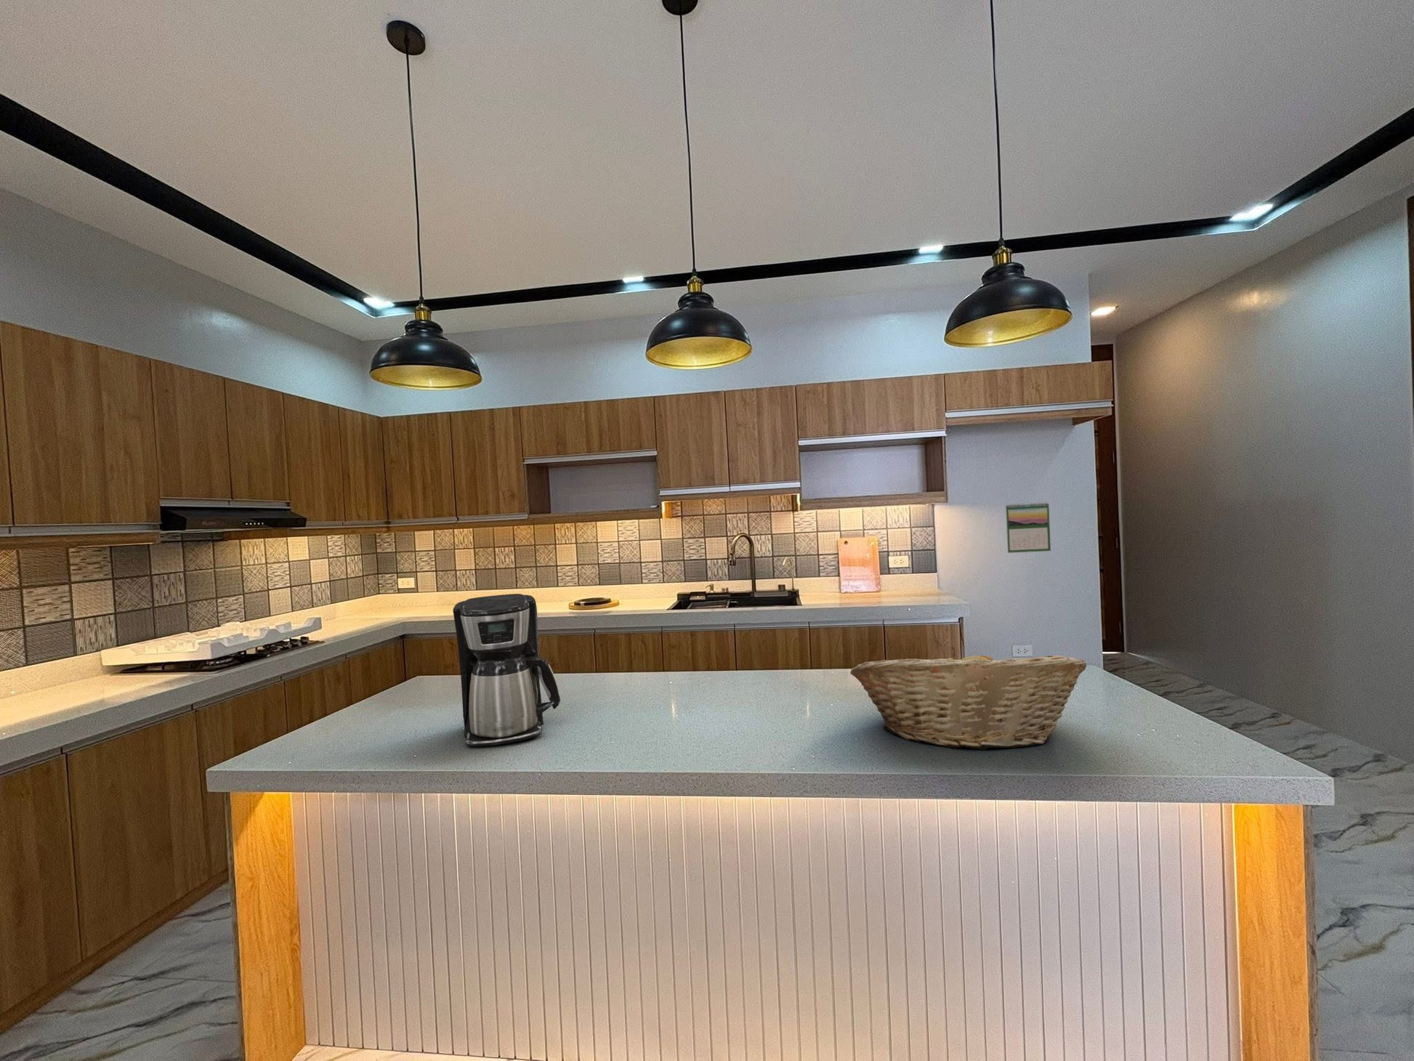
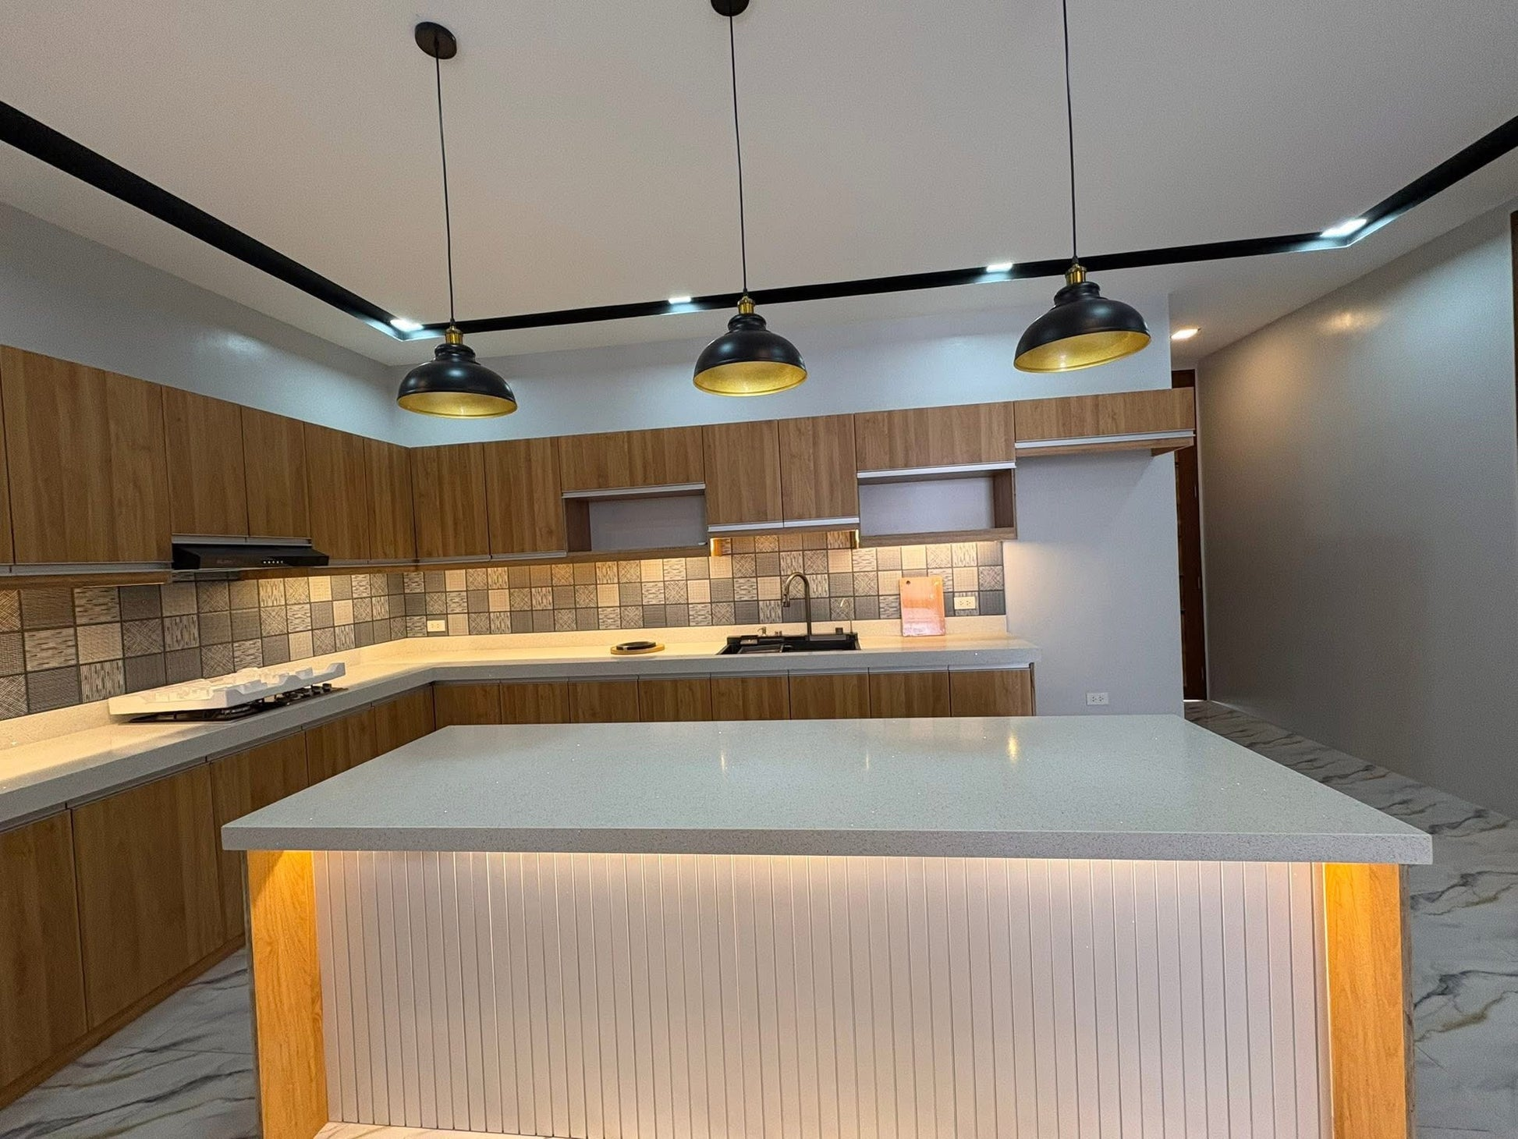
- fruit basket [849,646,1088,751]
- calendar [1005,502,1052,554]
- coffee maker [452,593,560,748]
